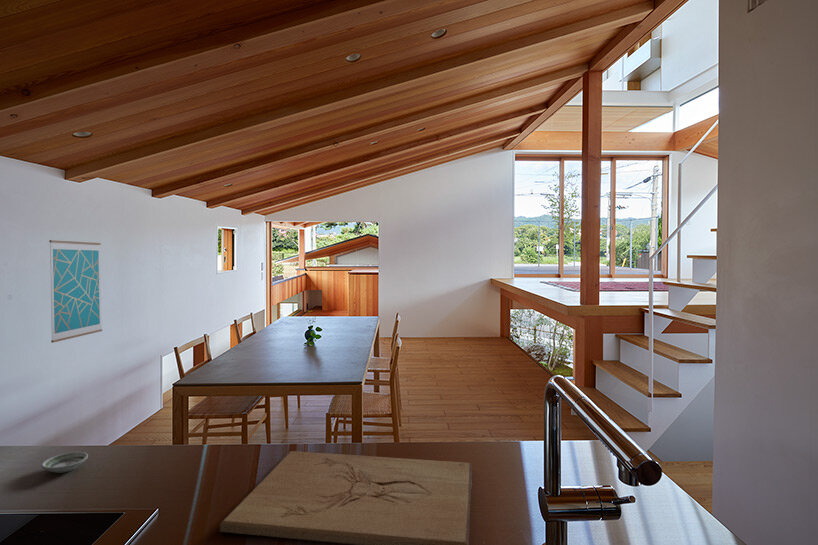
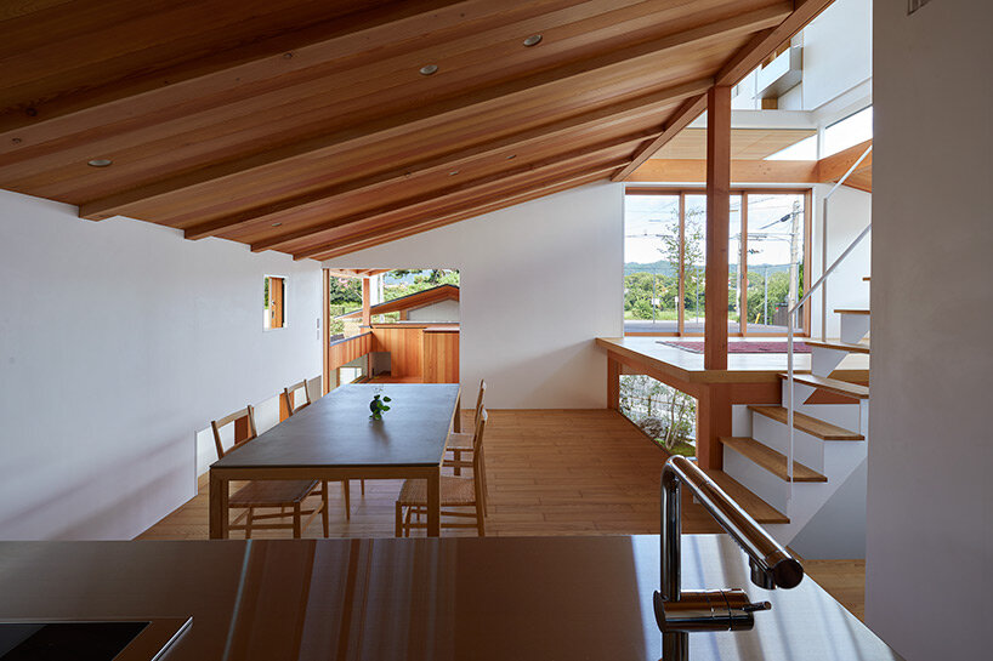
- wall art [48,239,103,344]
- saucer [40,451,89,474]
- cutting board [219,450,473,545]
